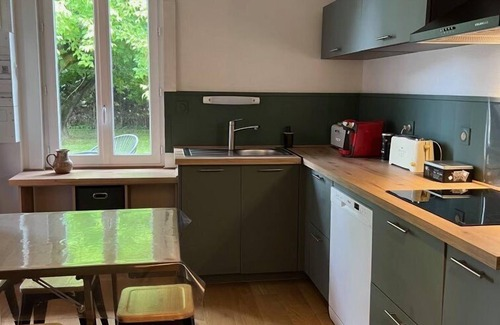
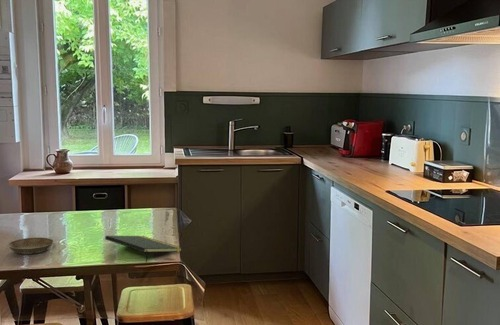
+ saucer [7,237,55,255]
+ notepad [104,235,183,263]
